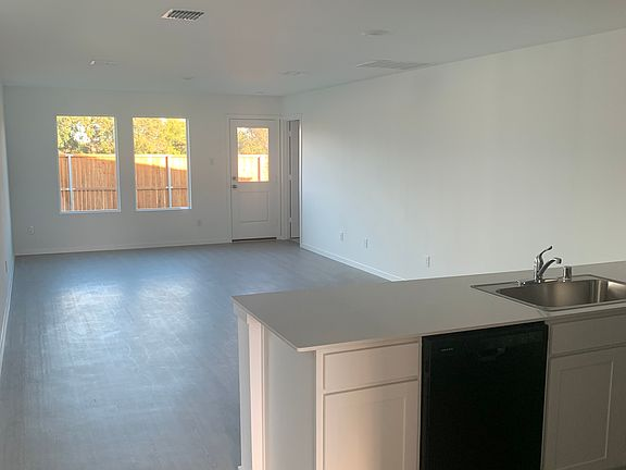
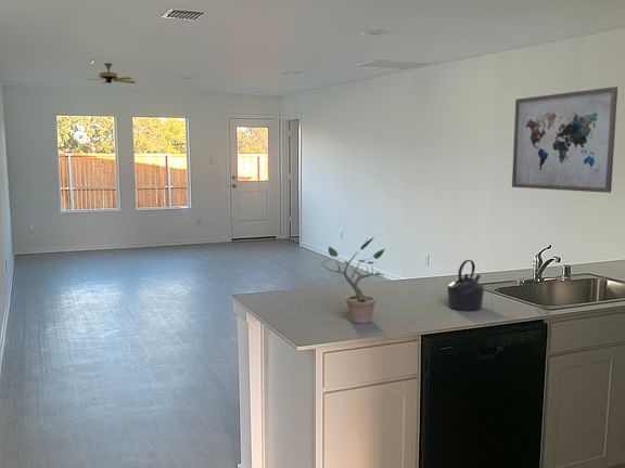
+ ceiling fan [88,62,137,84]
+ kettle [446,259,485,312]
+ wall art [511,86,618,194]
+ potted plant [321,235,385,324]
